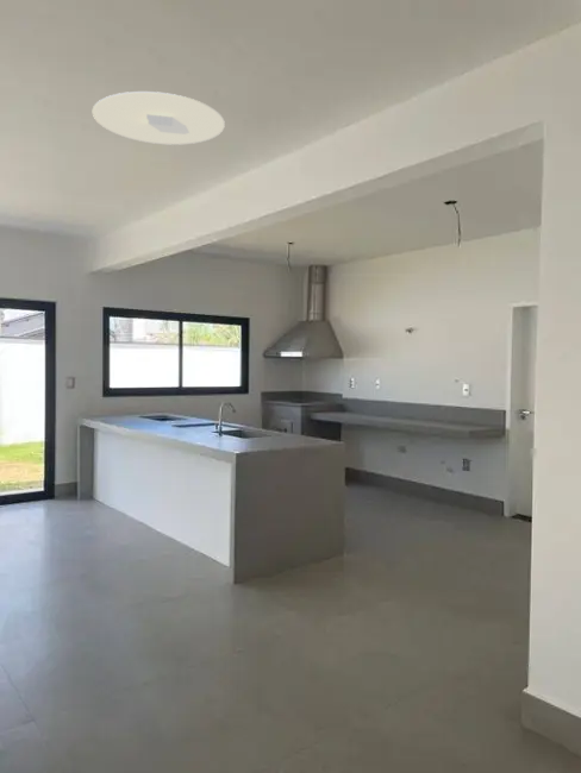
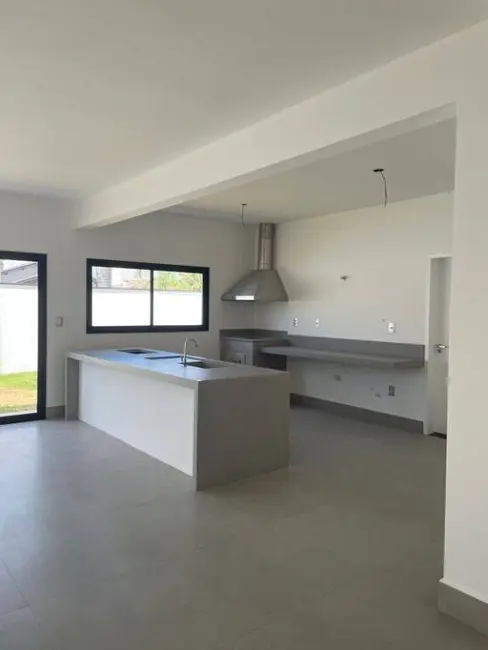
- ceiling light [92,90,226,146]
